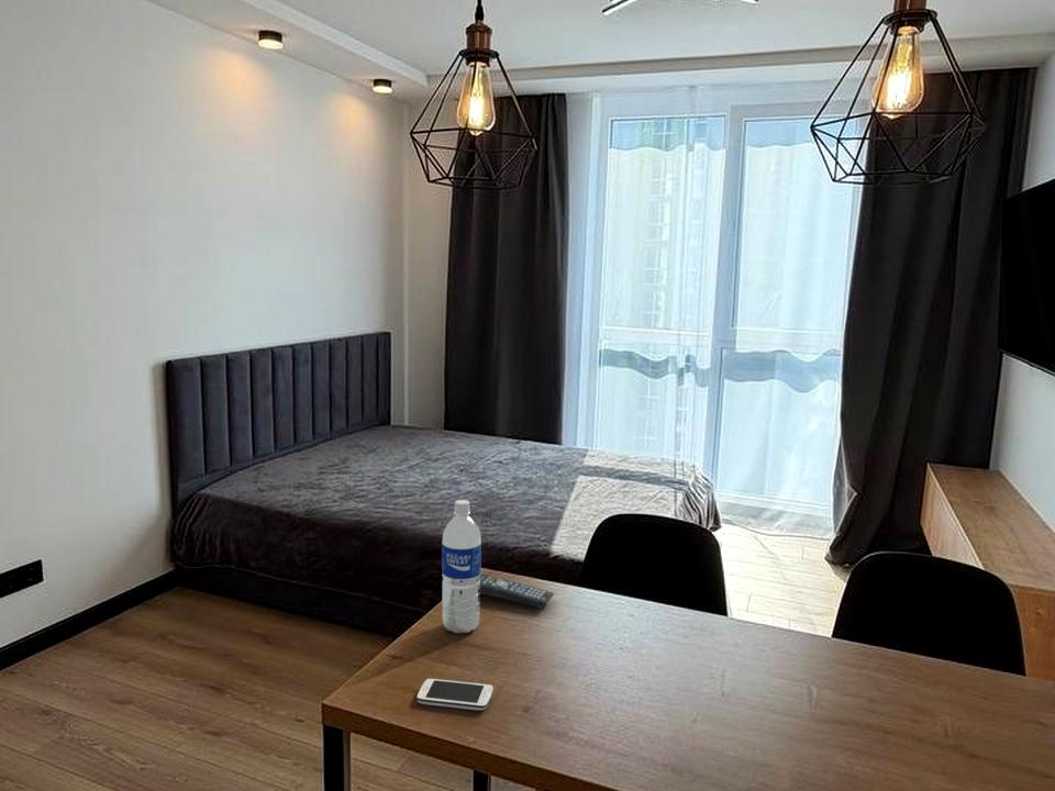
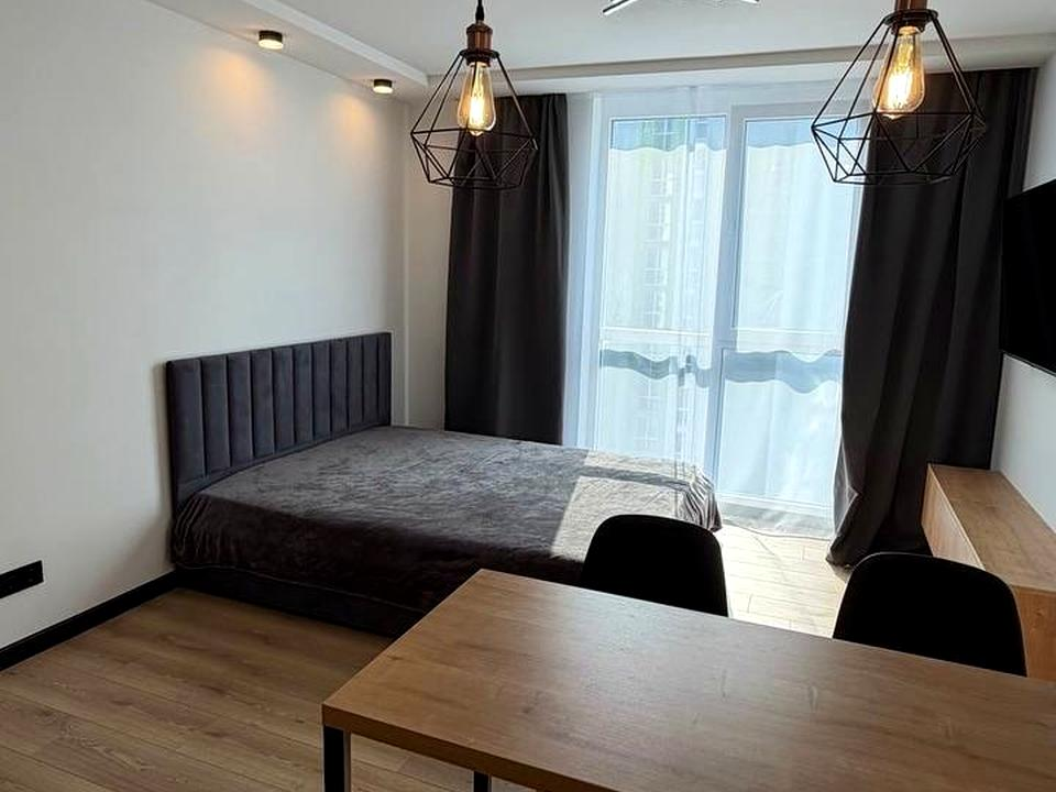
- water bottle [441,499,482,634]
- remote control [479,572,555,609]
- smartphone [415,678,493,711]
